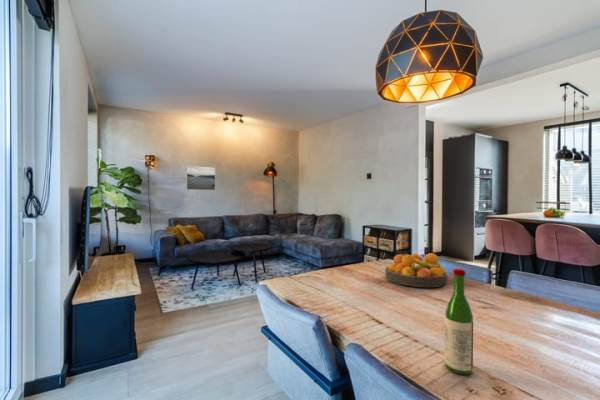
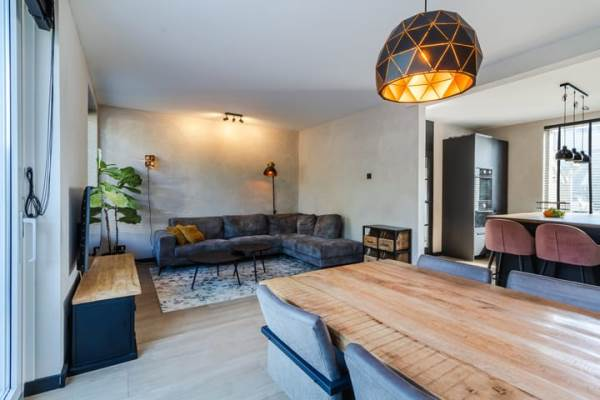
- fruit bowl [384,252,449,288]
- wine bottle [444,268,474,375]
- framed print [185,165,216,191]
